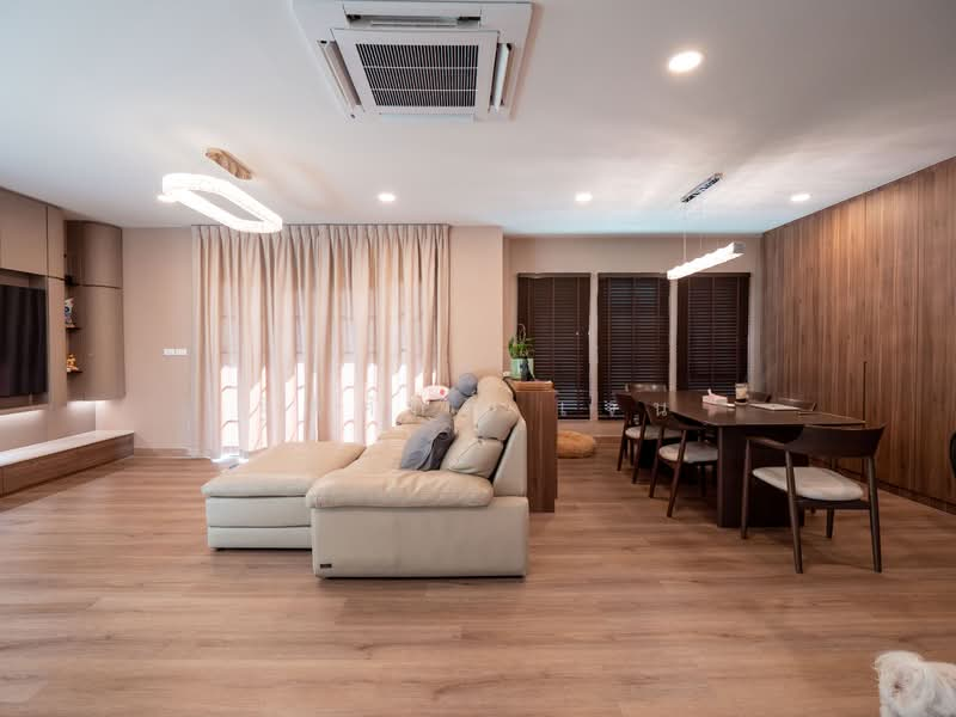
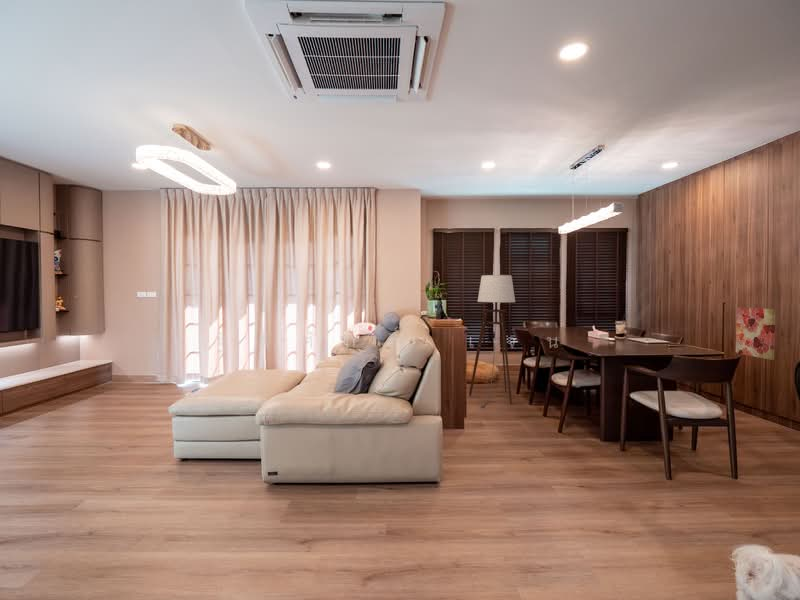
+ wall art [735,306,776,361]
+ floor lamp [468,274,516,408]
